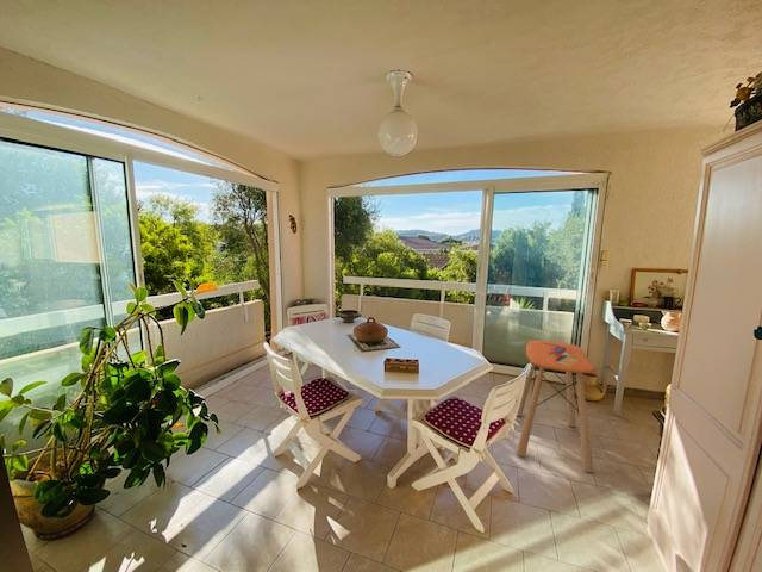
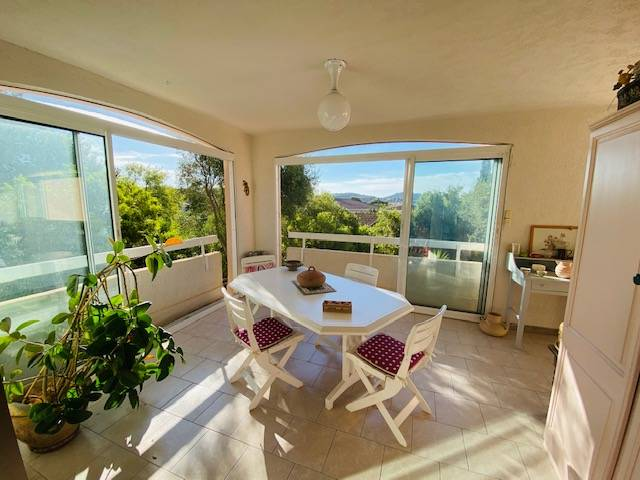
- side table [516,340,597,473]
